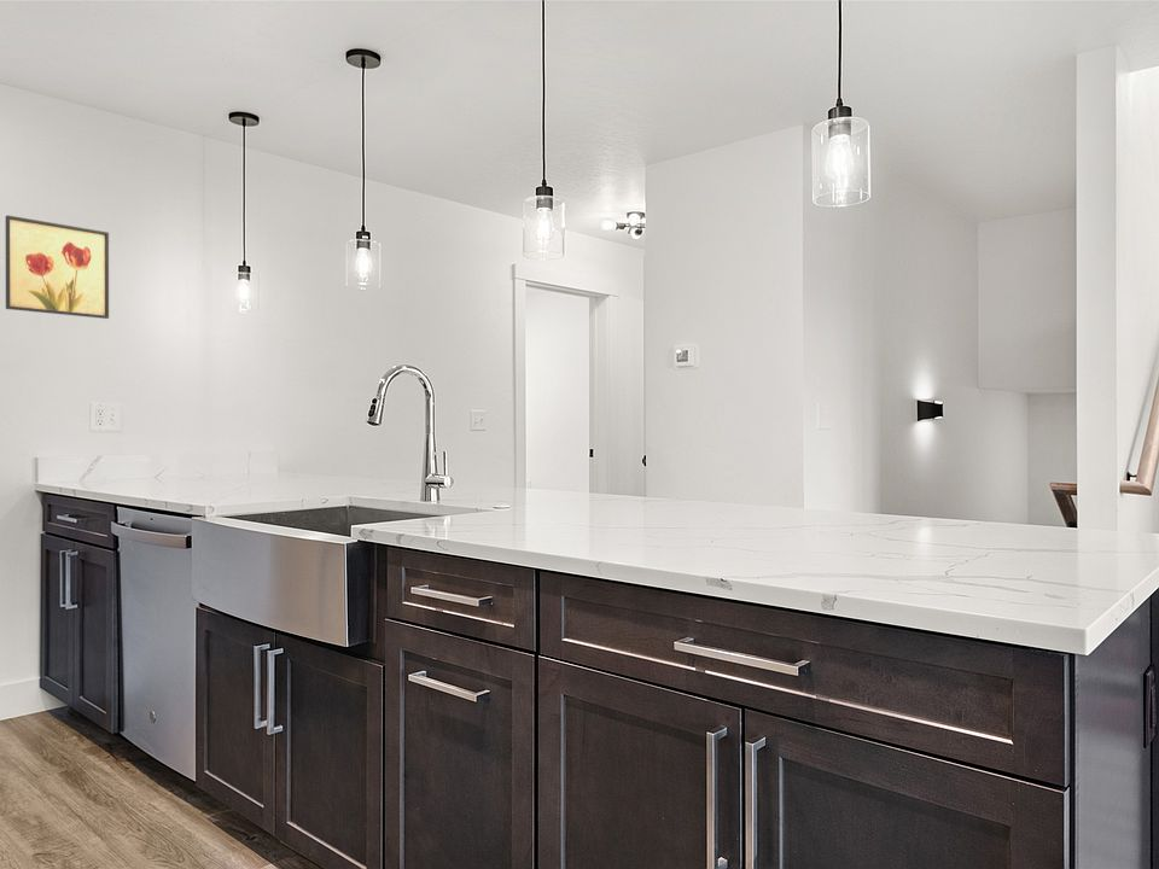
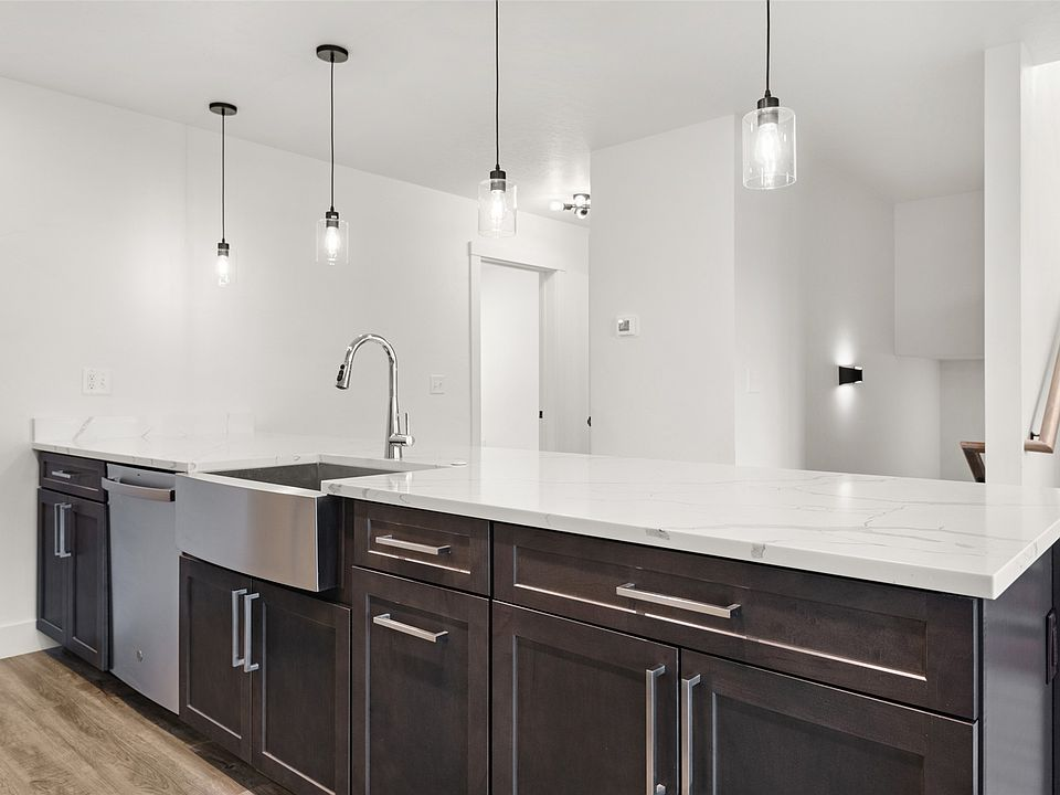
- wall art [5,215,110,320]
